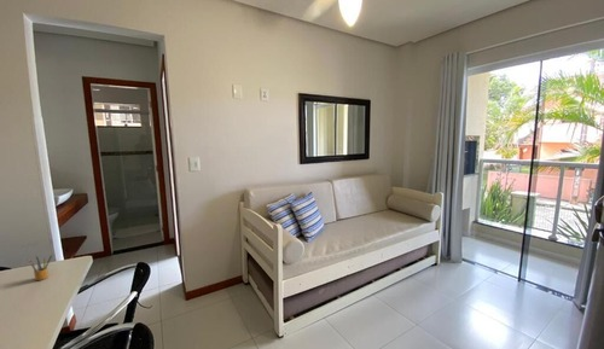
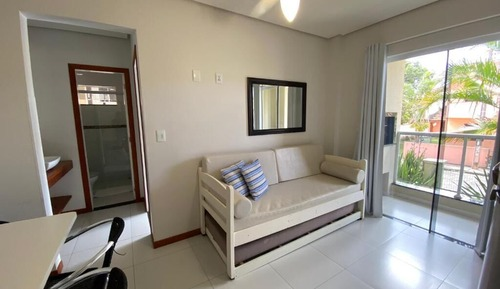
- pencil box [27,254,53,281]
